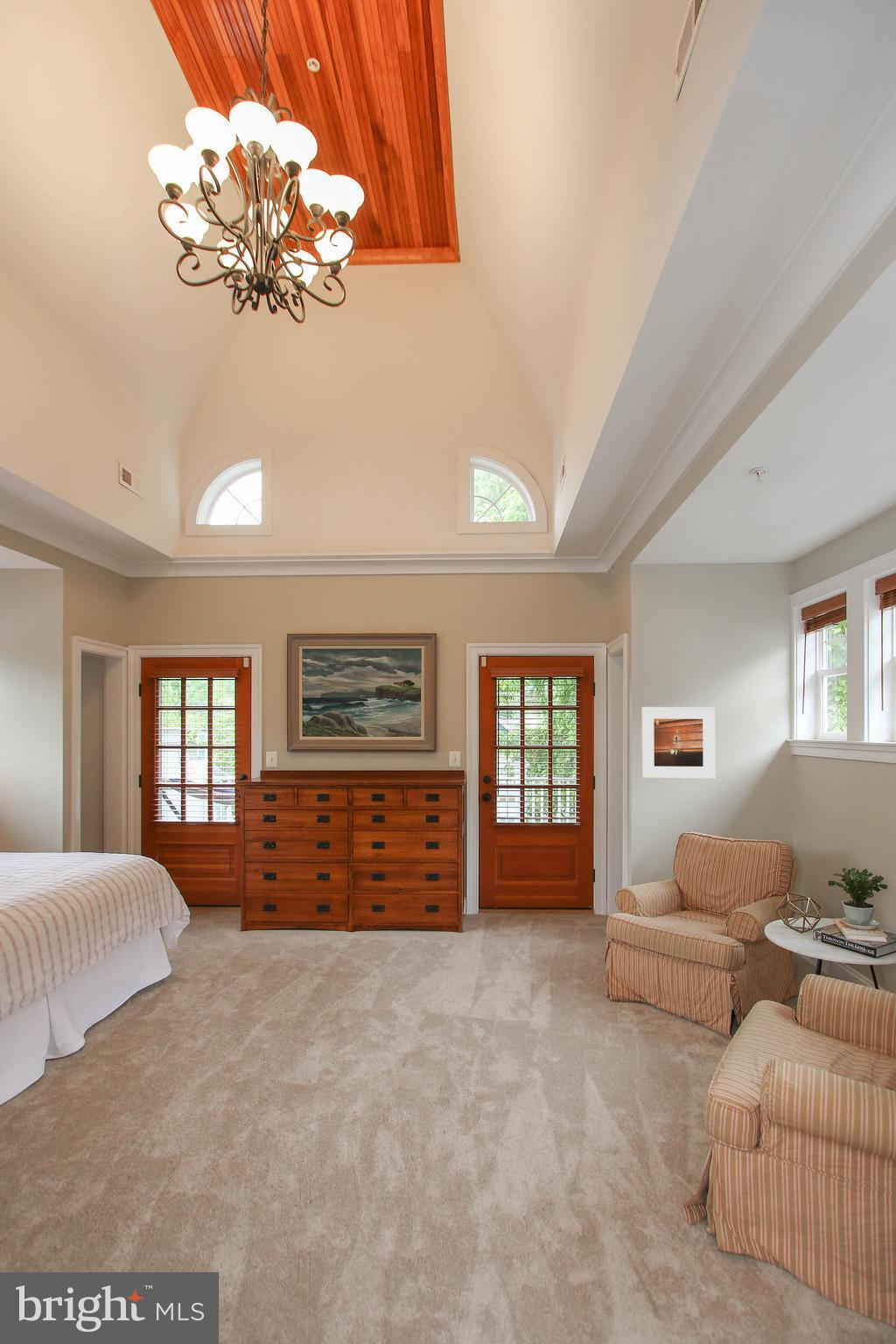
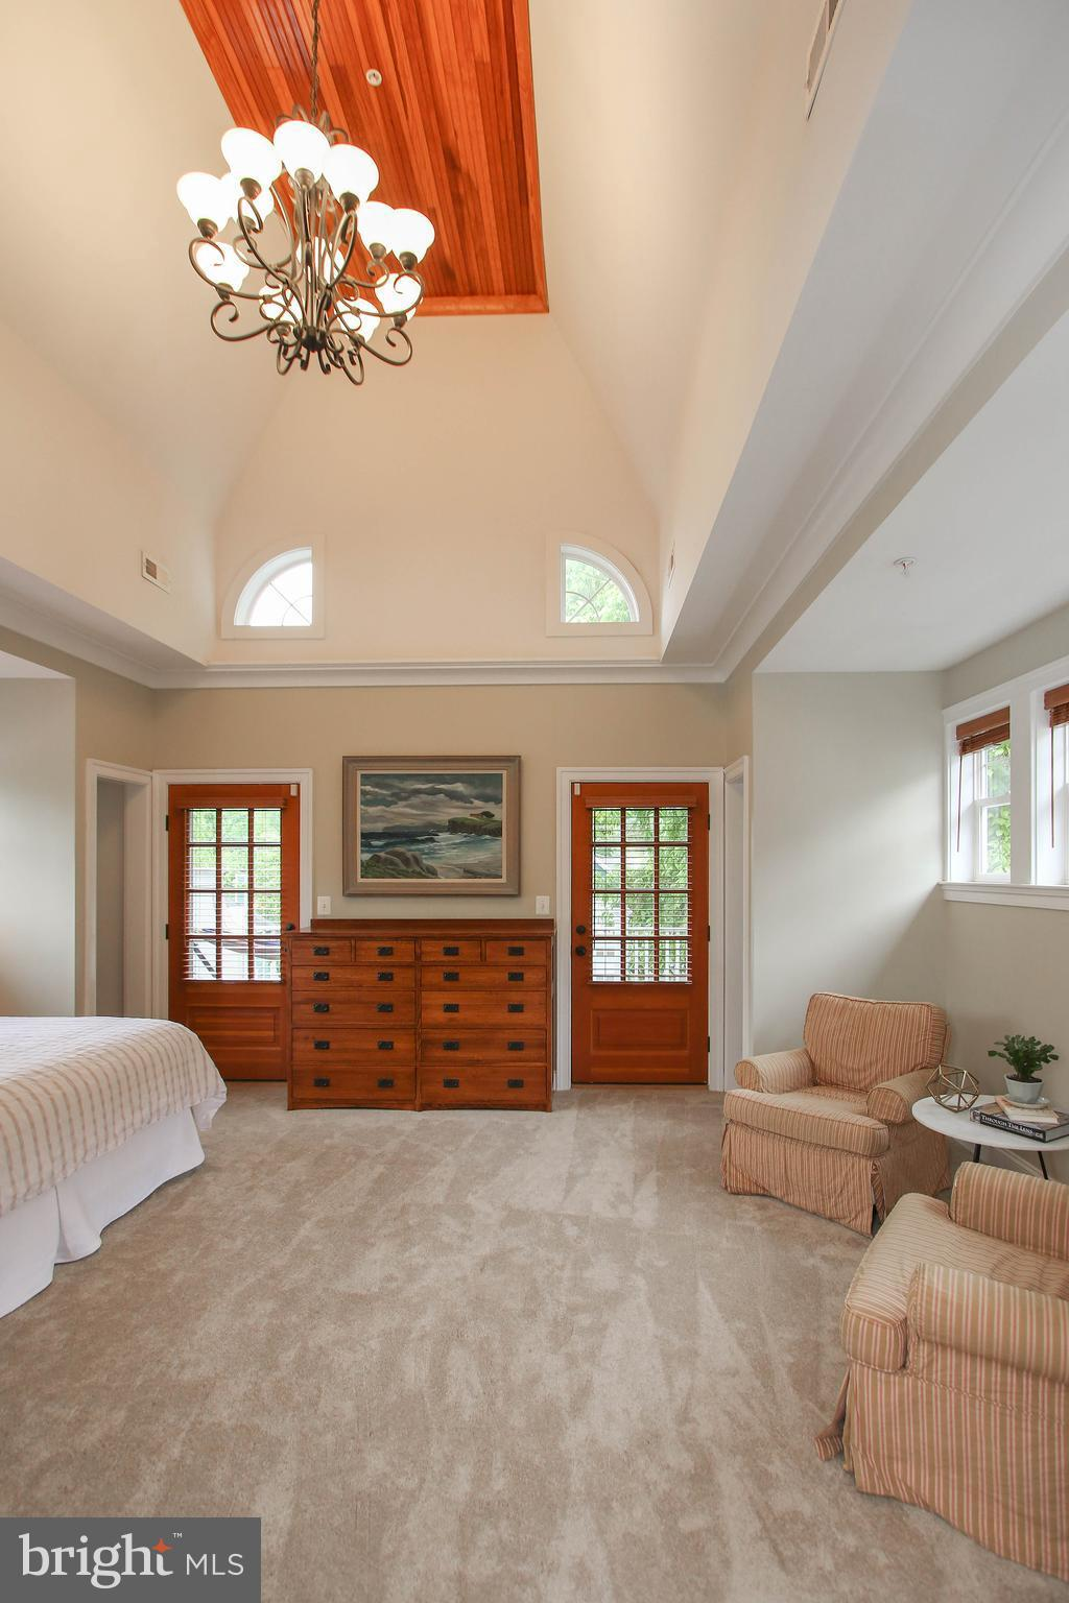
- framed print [641,706,716,780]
